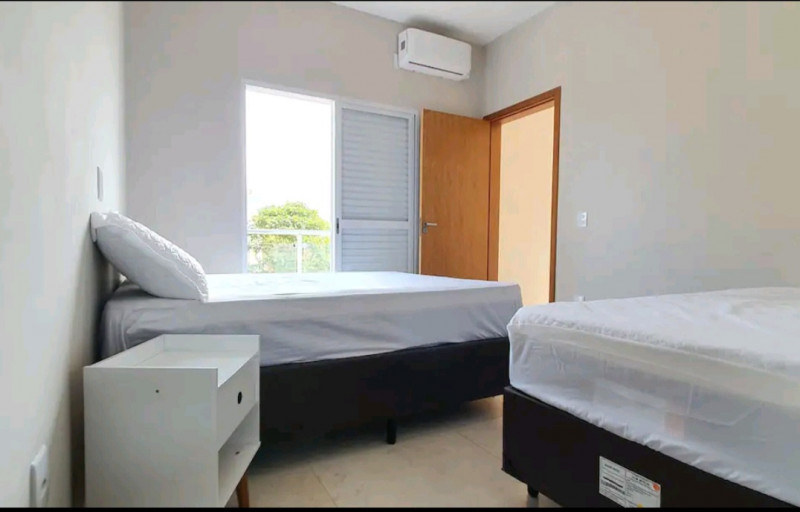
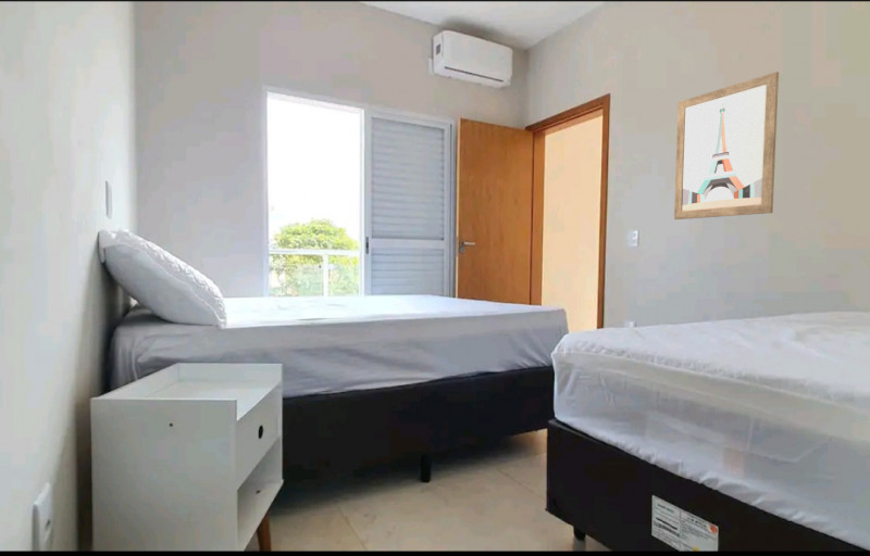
+ wall art [673,71,780,220]
